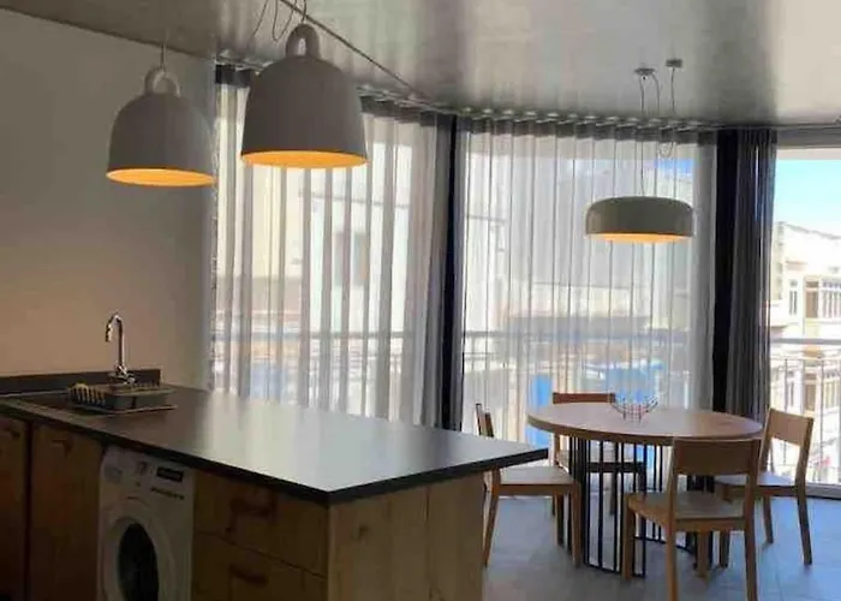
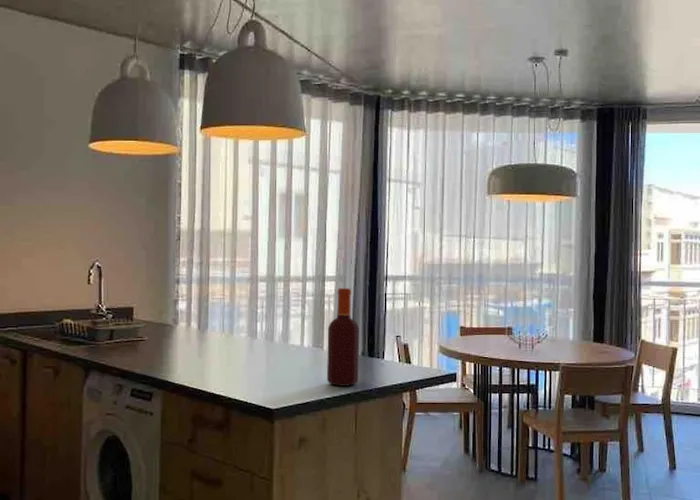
+ bottle [326,287,360,387]
